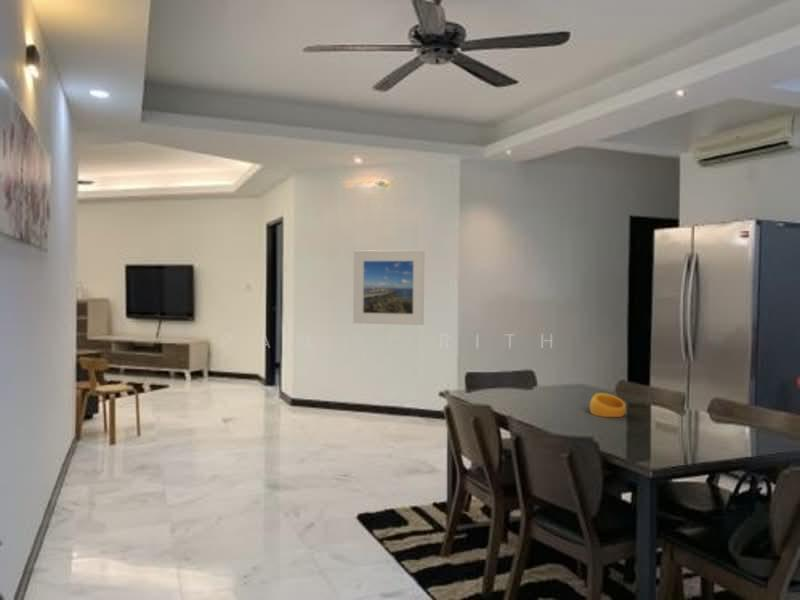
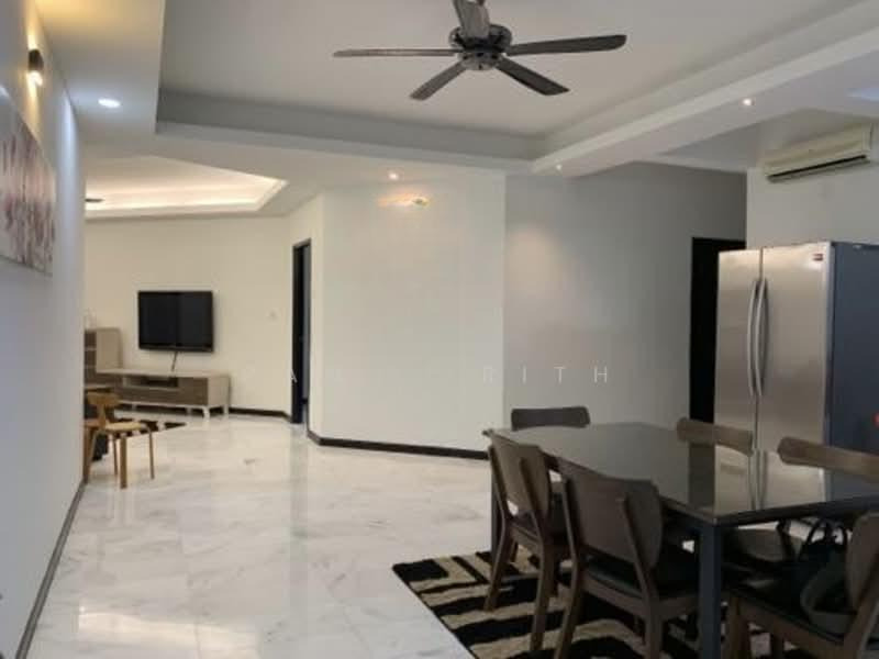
- ring [589,392,627,418]
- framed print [352,249,425,326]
